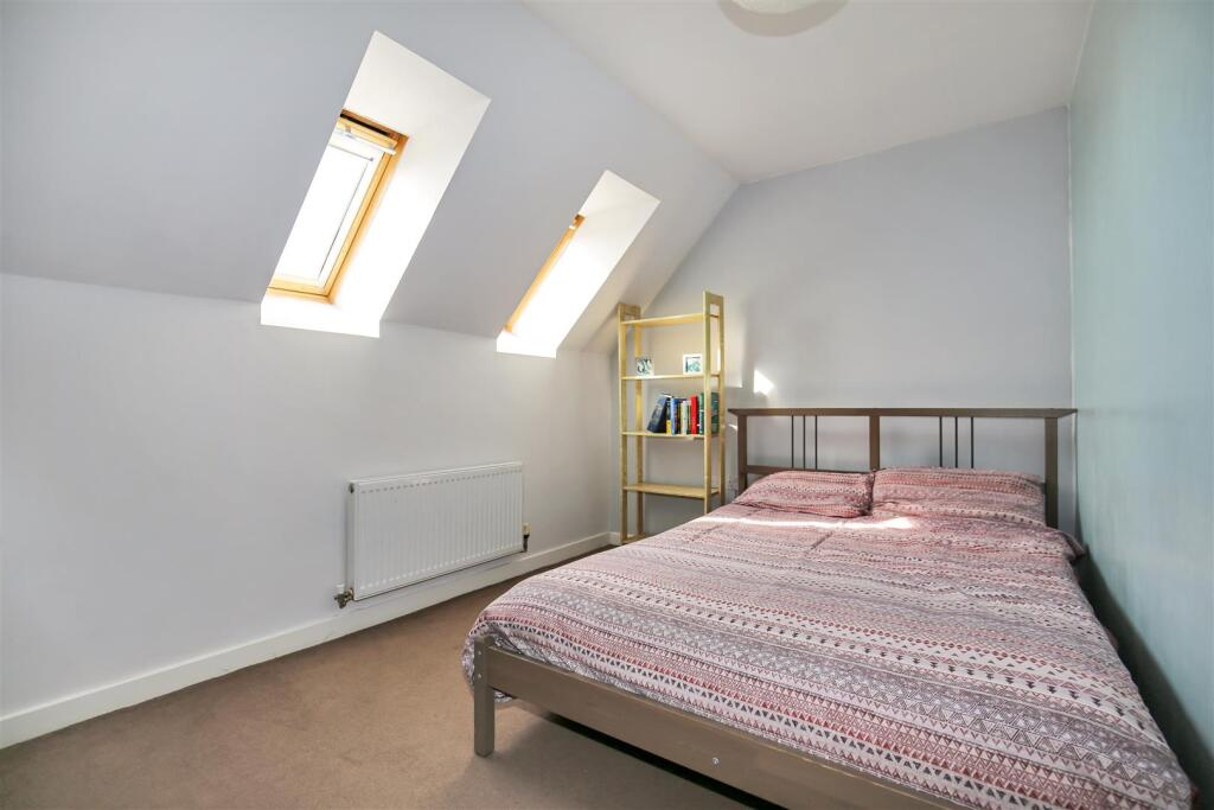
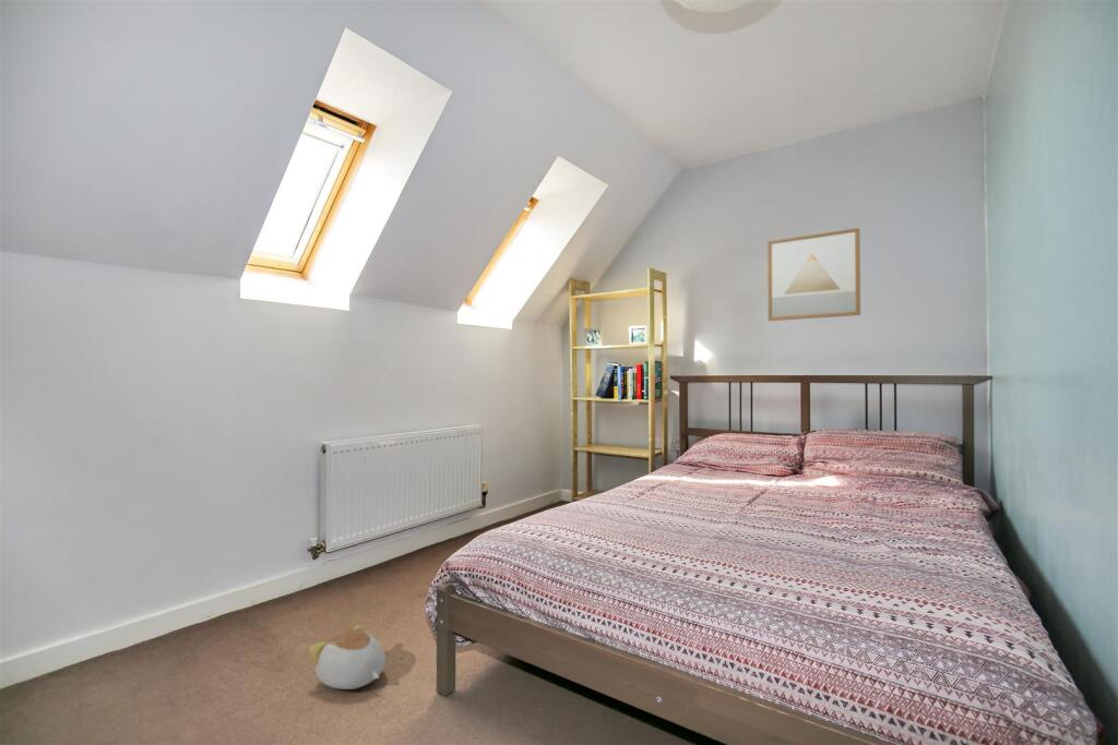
+ wall art [766,227,861,322]
+ plush toy [308,624,386,690]
